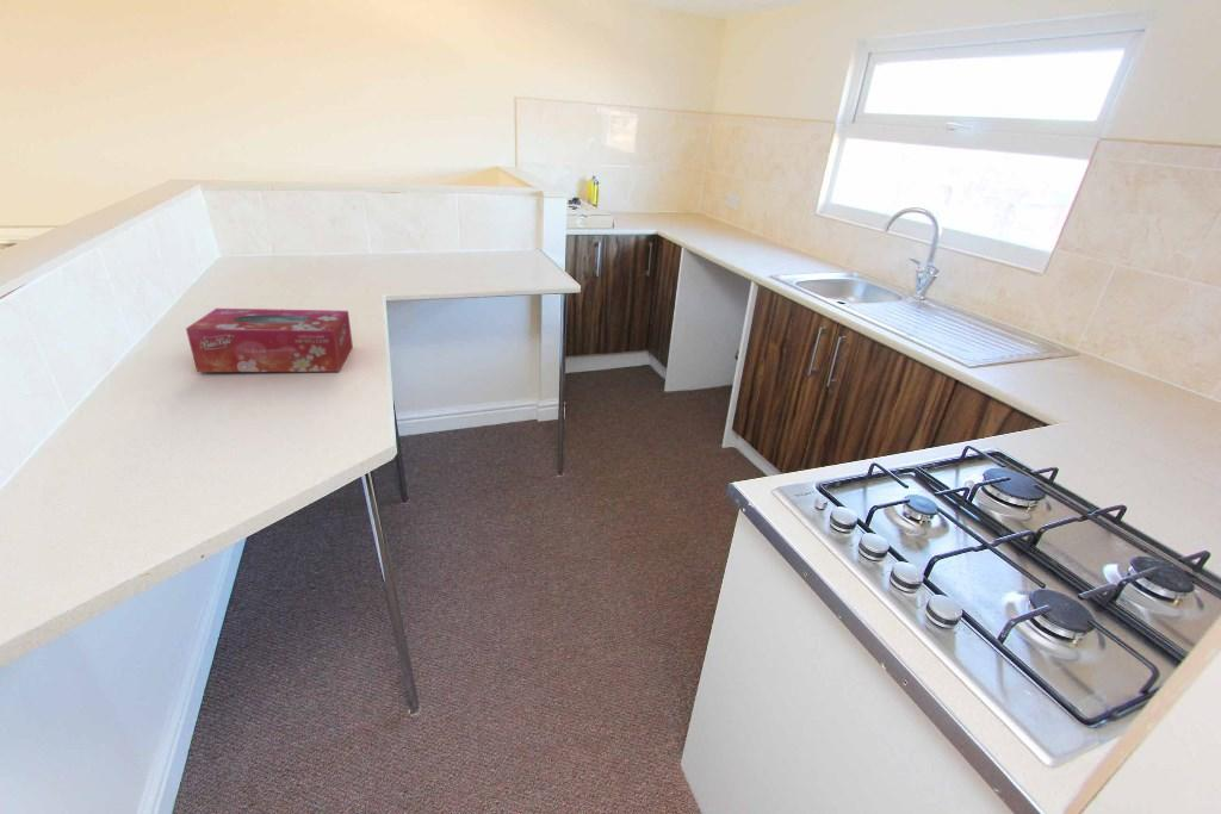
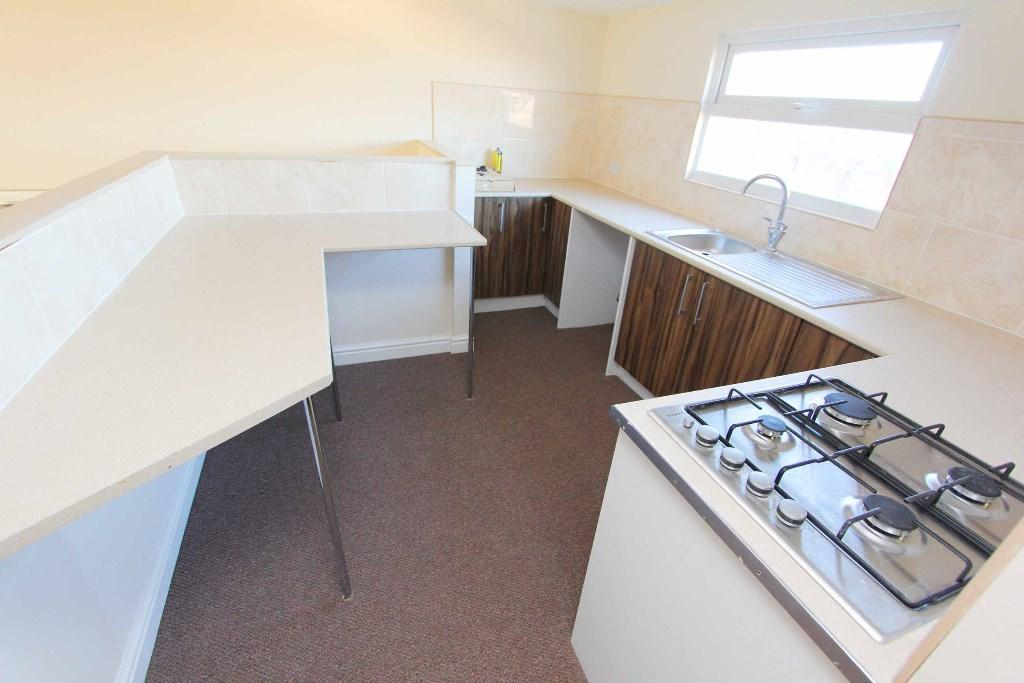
- tissue box [185,307,354,373]
